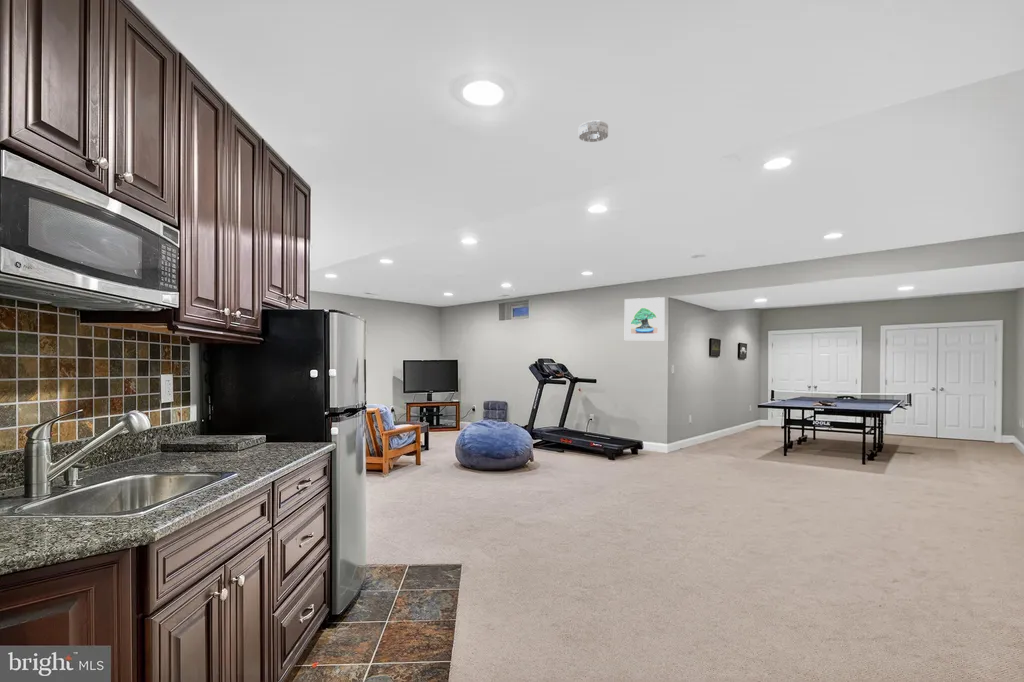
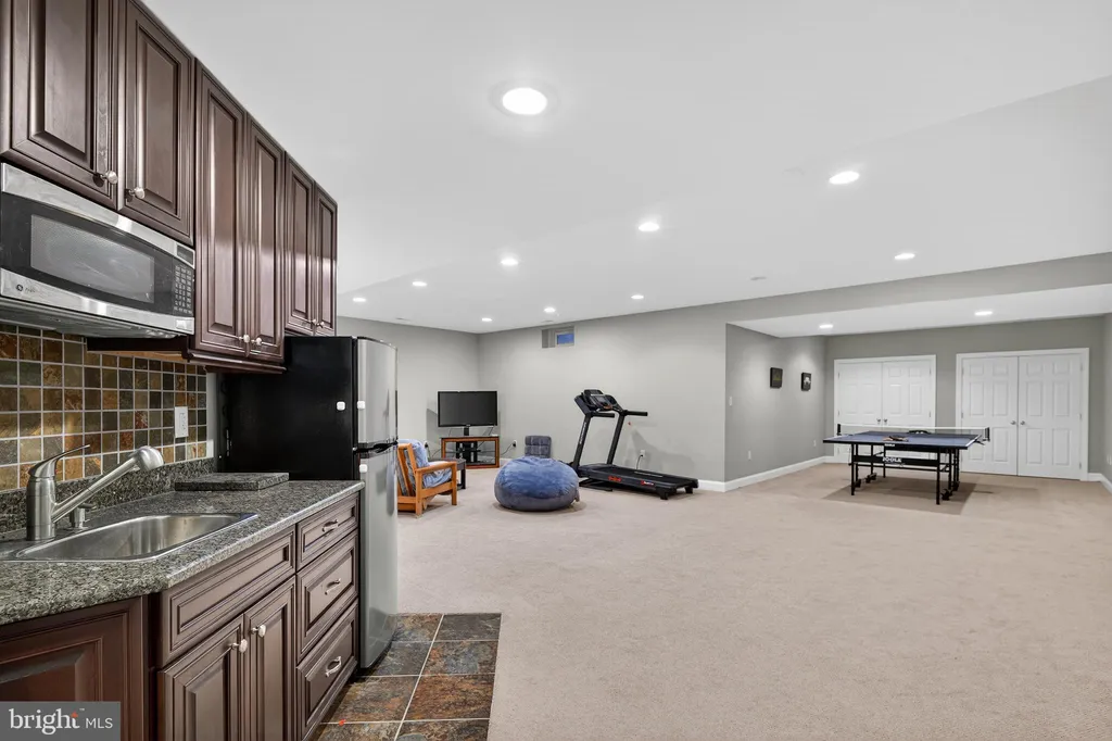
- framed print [624,296,666,341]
- smoke detector [578,120,609,143]
